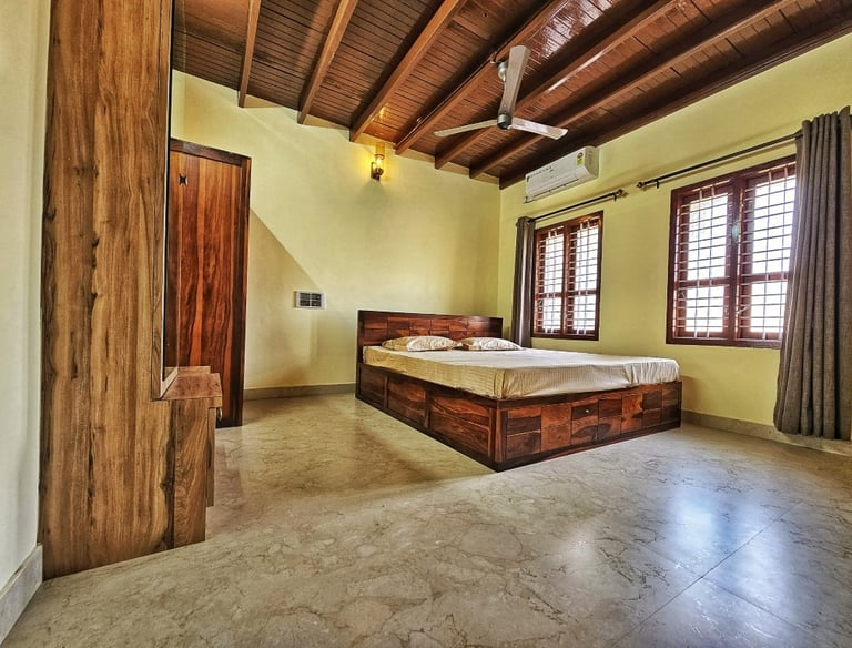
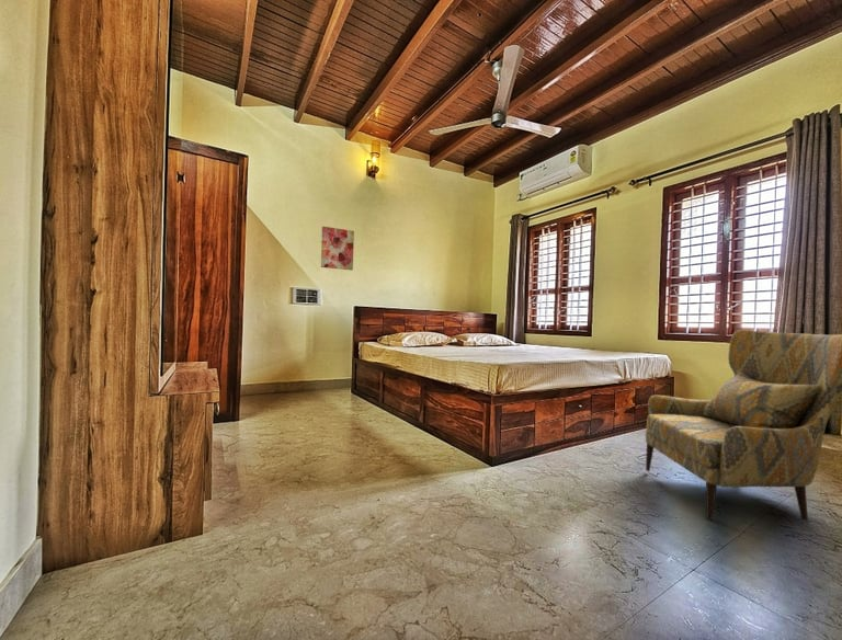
+ wall art [320,226,355,272]
+ armchair [645,329,842,522]
